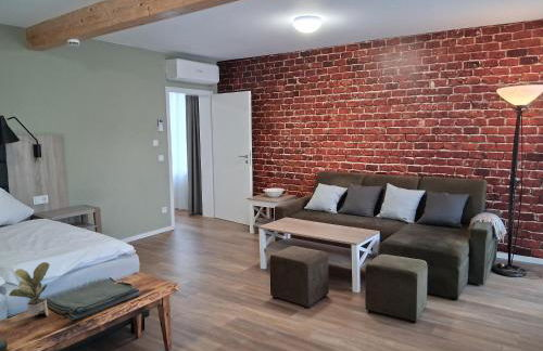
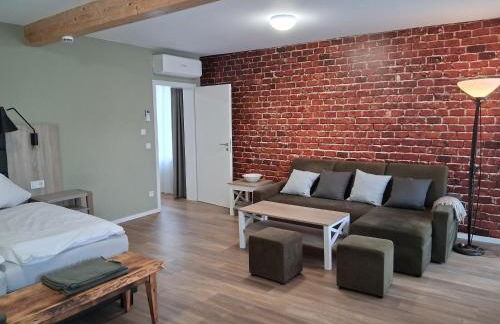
- potted plant [8,261,51,317]
